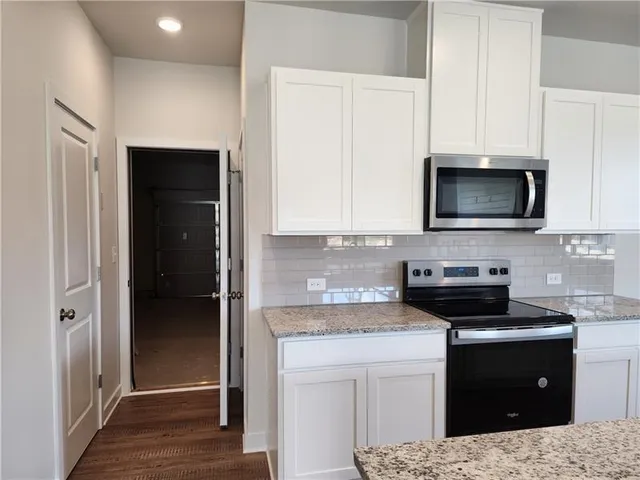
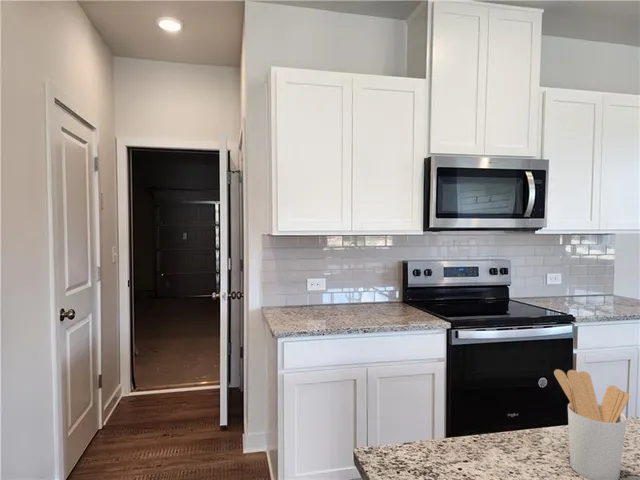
+ utensil holder [553,368,630,480]
